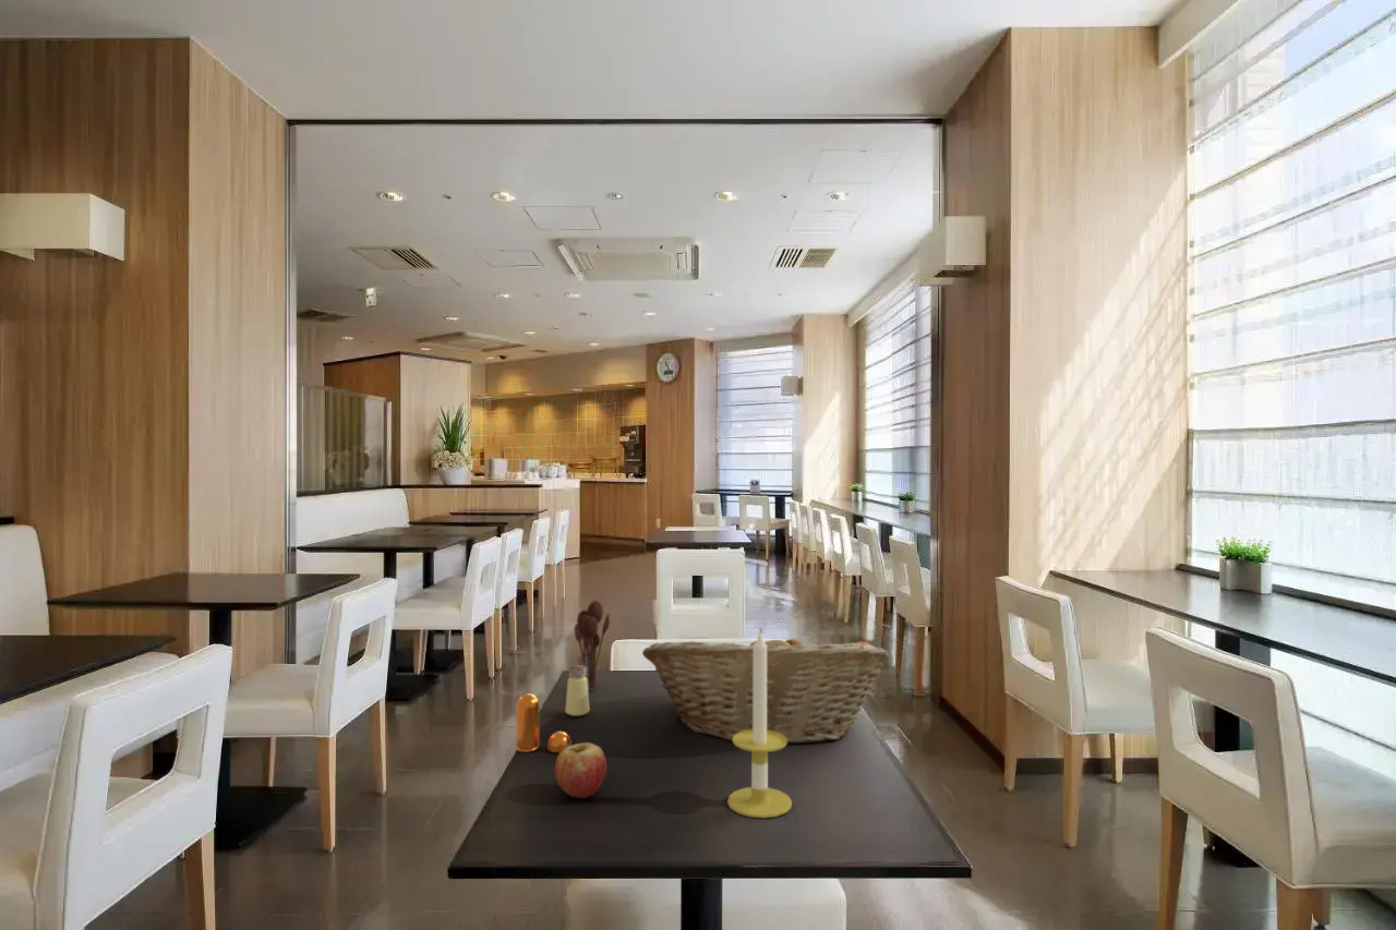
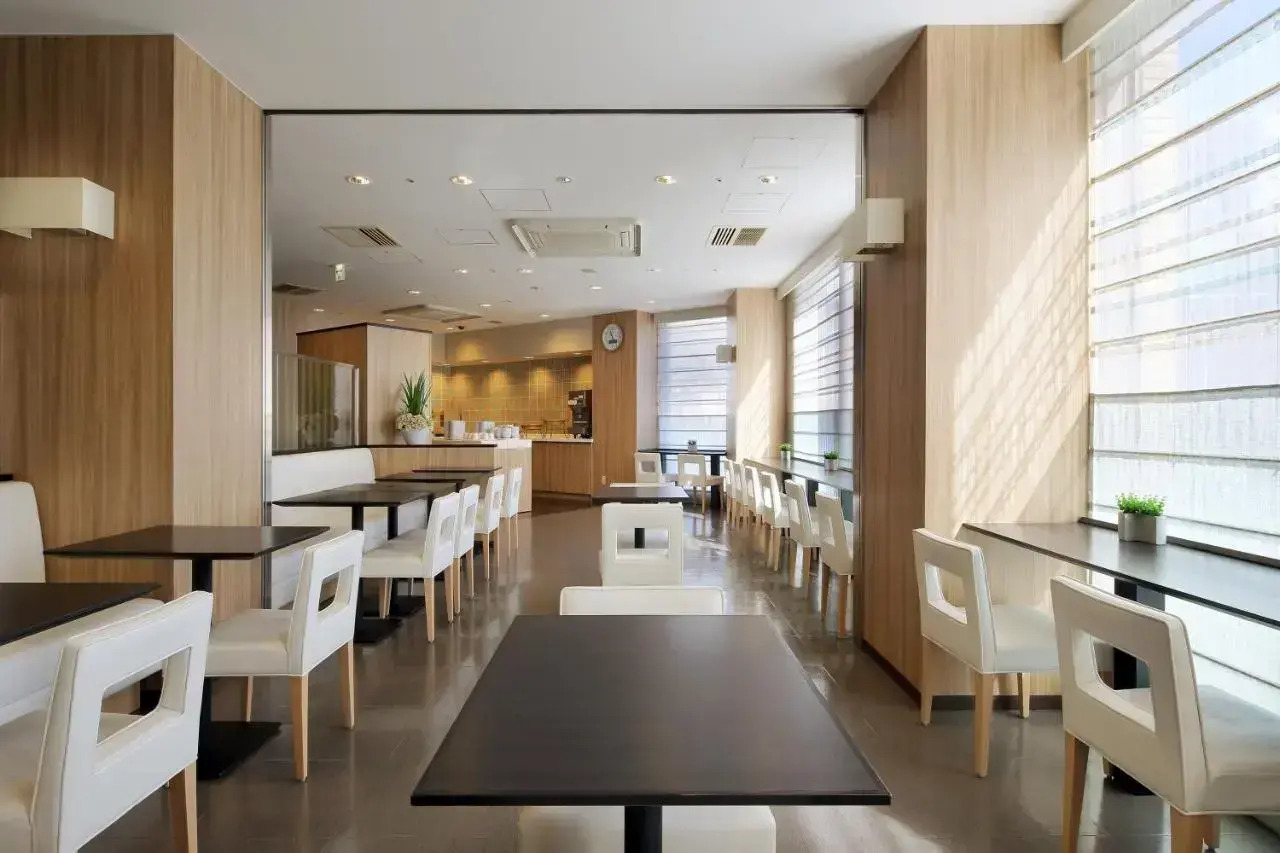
- pepper shaker [515,692,573,753]
- fruit [554,741,607,799]
- fruit basket [641,627,890,745]
- utensil holder [573,600,611,691]
- saltshaker [564,664,590,717]
- candle [726,630,793,819]
